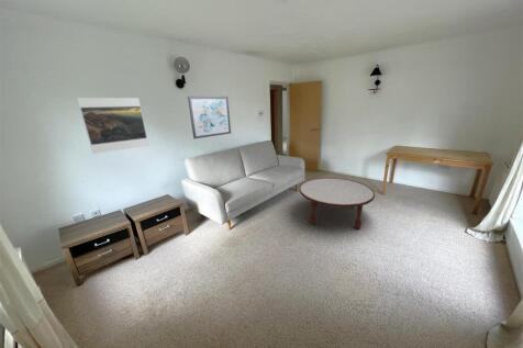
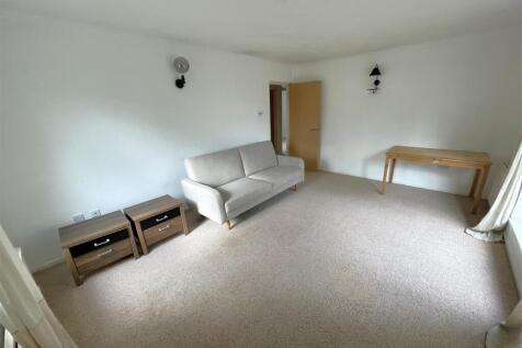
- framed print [76,97,149,155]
- wall art [187,96,232,139]
- coffee table [298,177,376,231]
